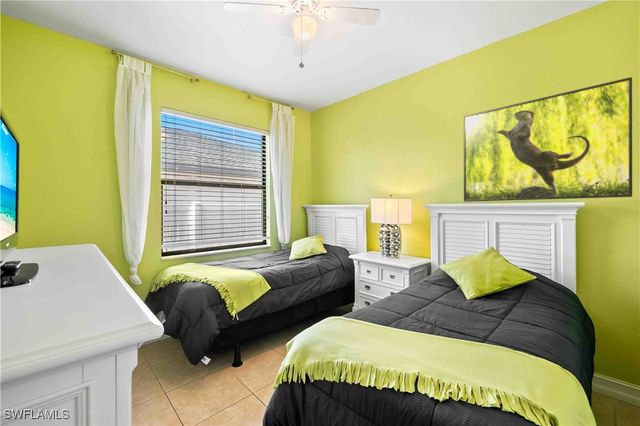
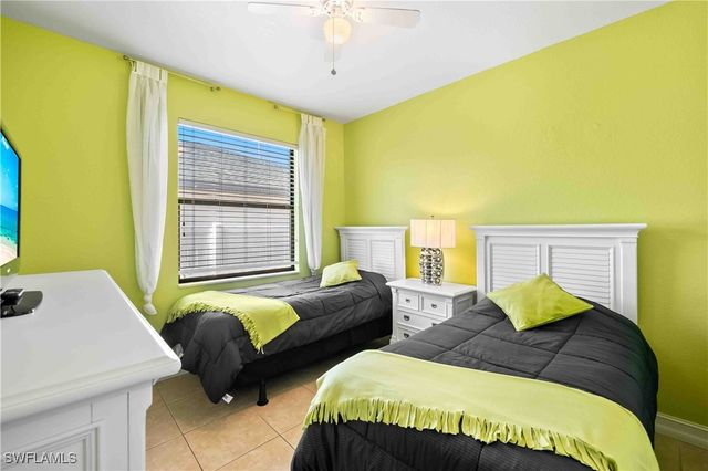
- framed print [463,76,633,203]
